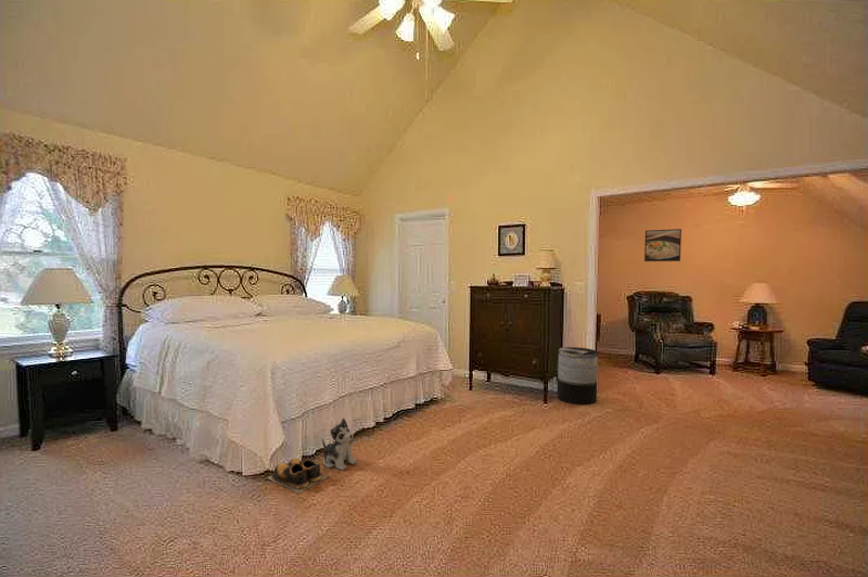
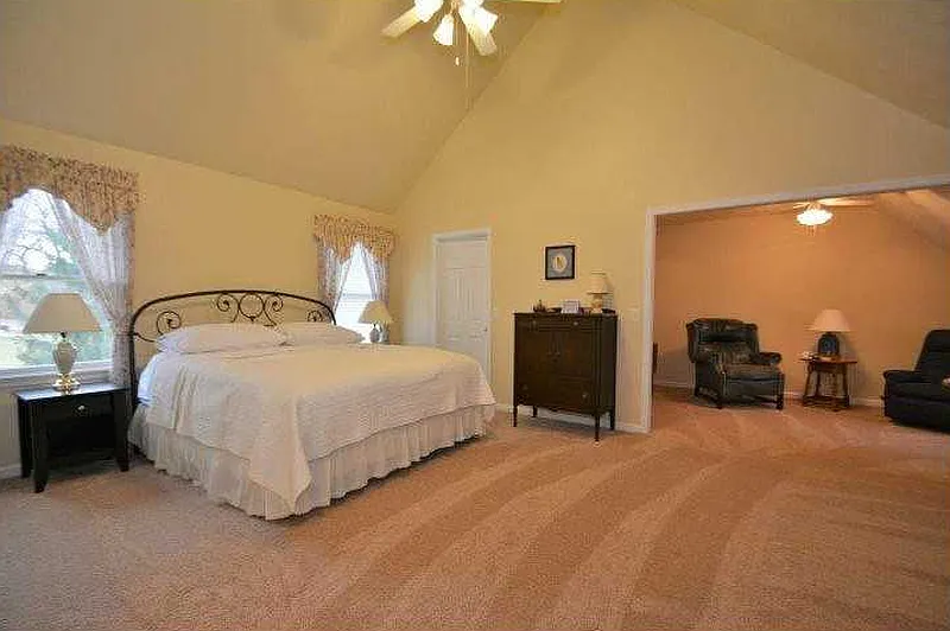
- trash can [557,346,599,406]
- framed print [643,228,682,262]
- plush toy [321,418,358,472]
- shoes [266,458,330,495]
